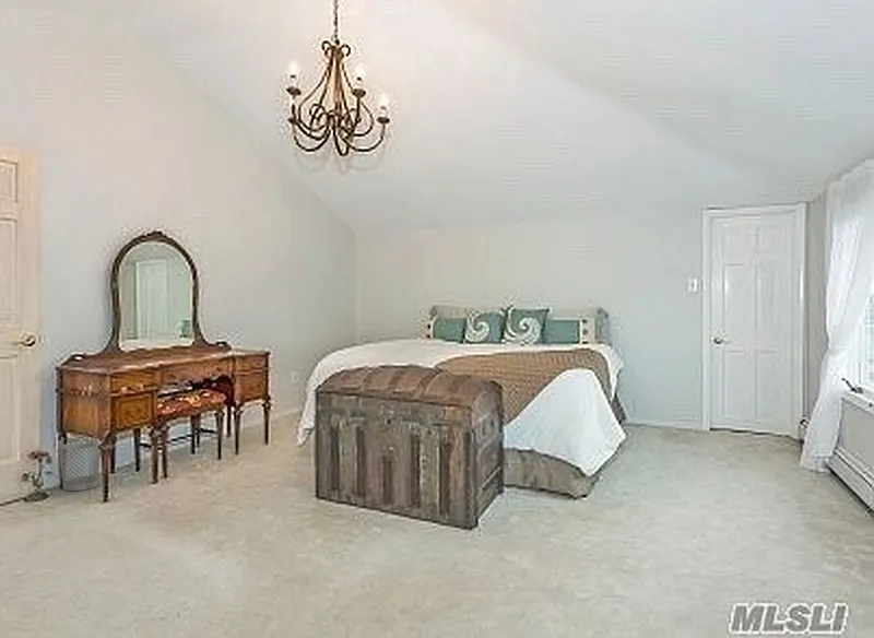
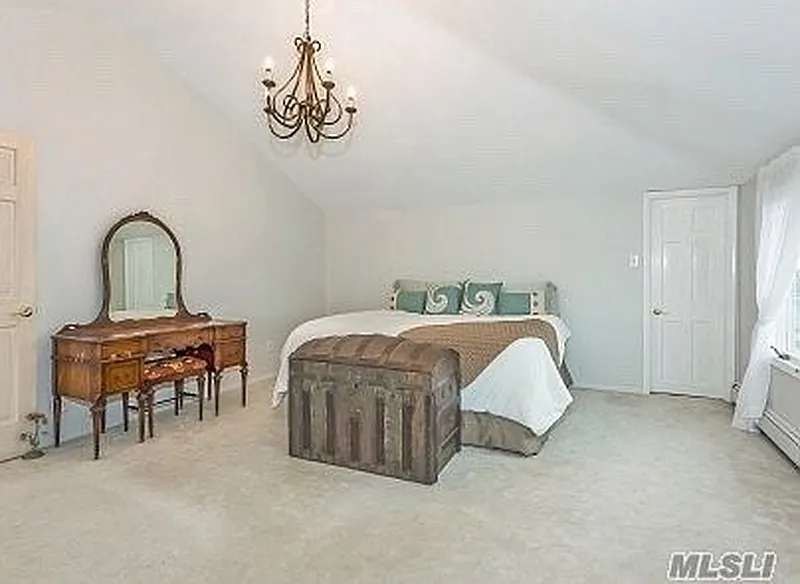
- wastebasket [57,437,101,492]
